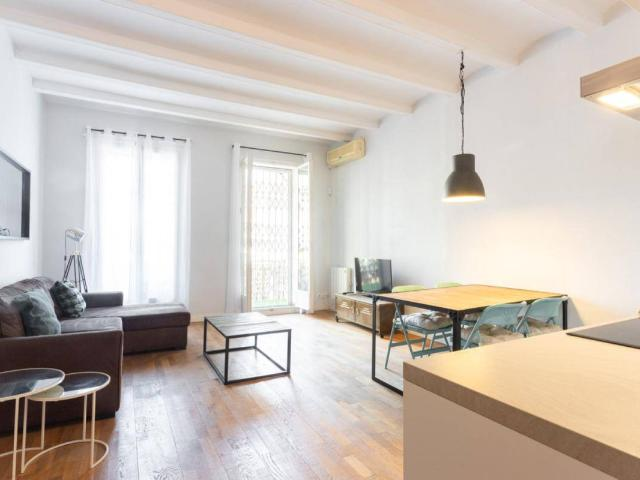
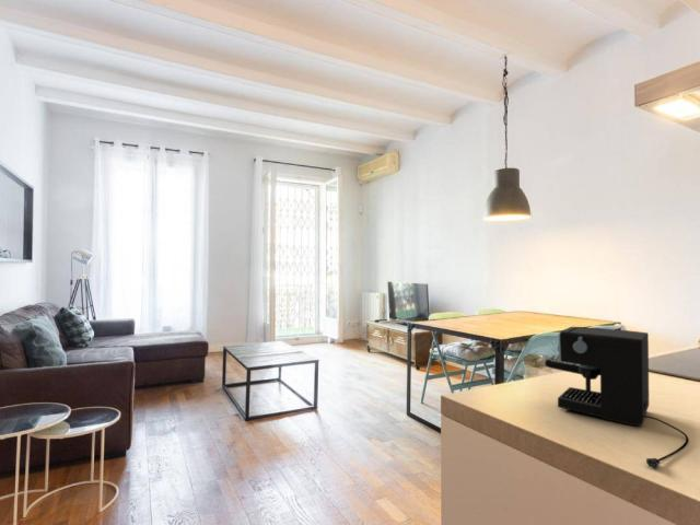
+ coffee maker [544,326,689,470]
